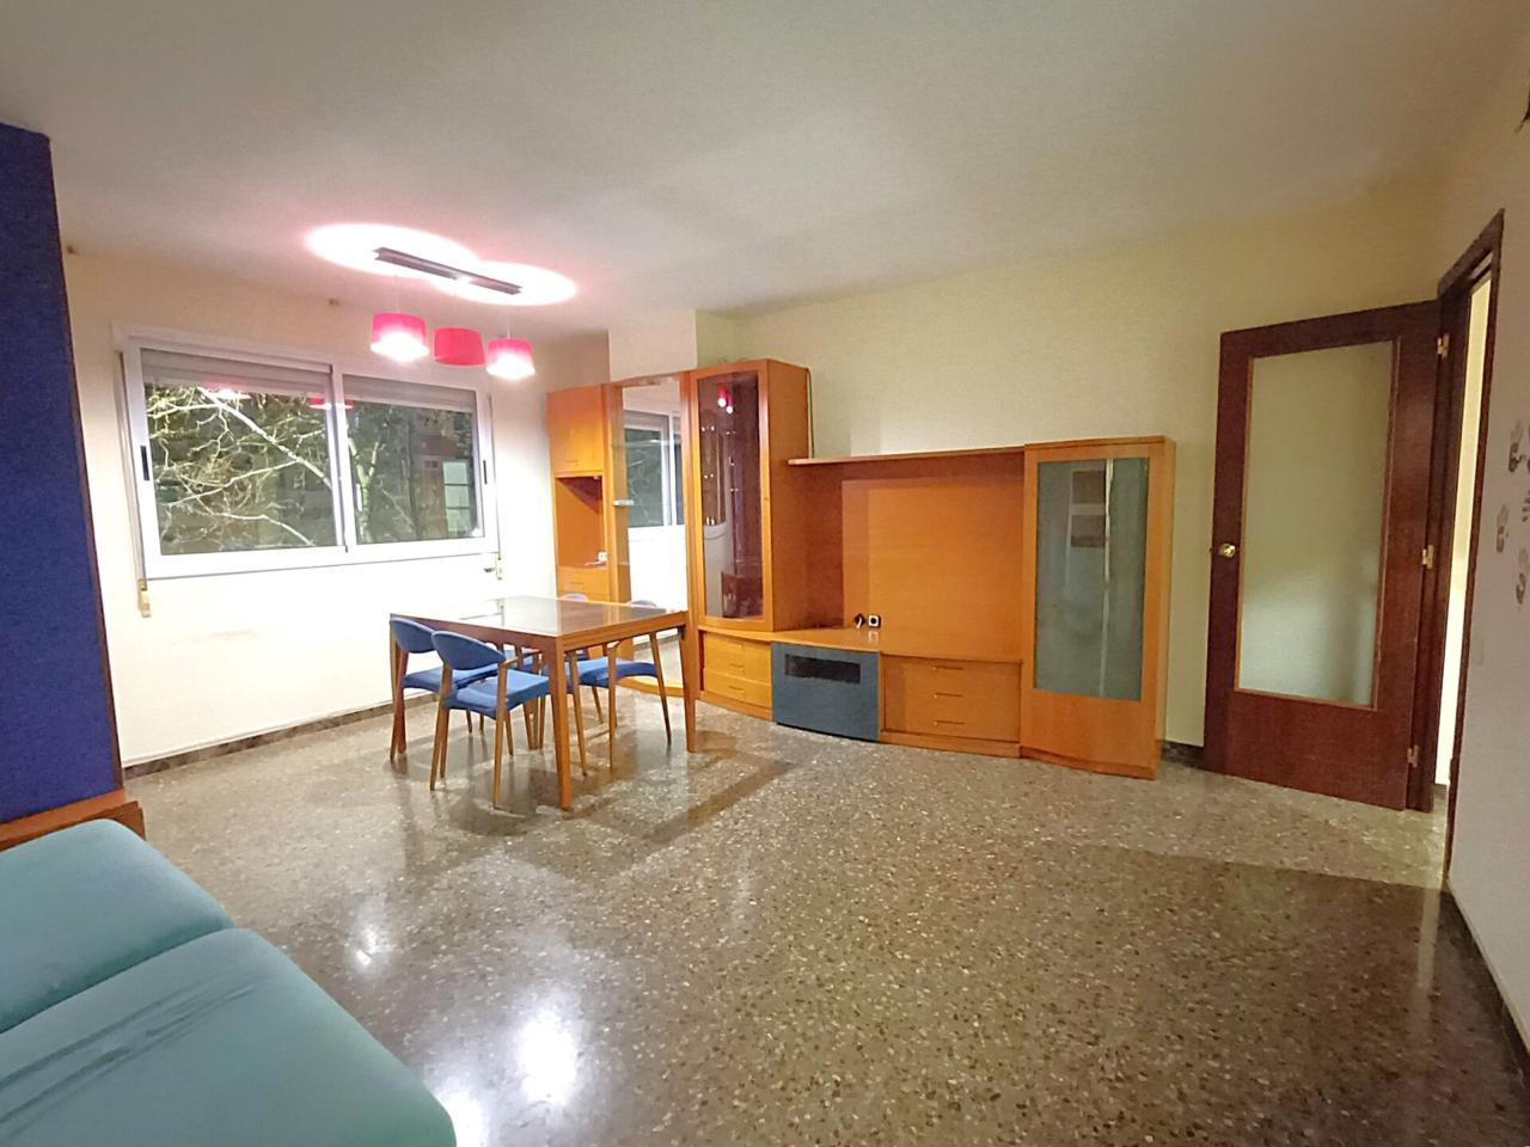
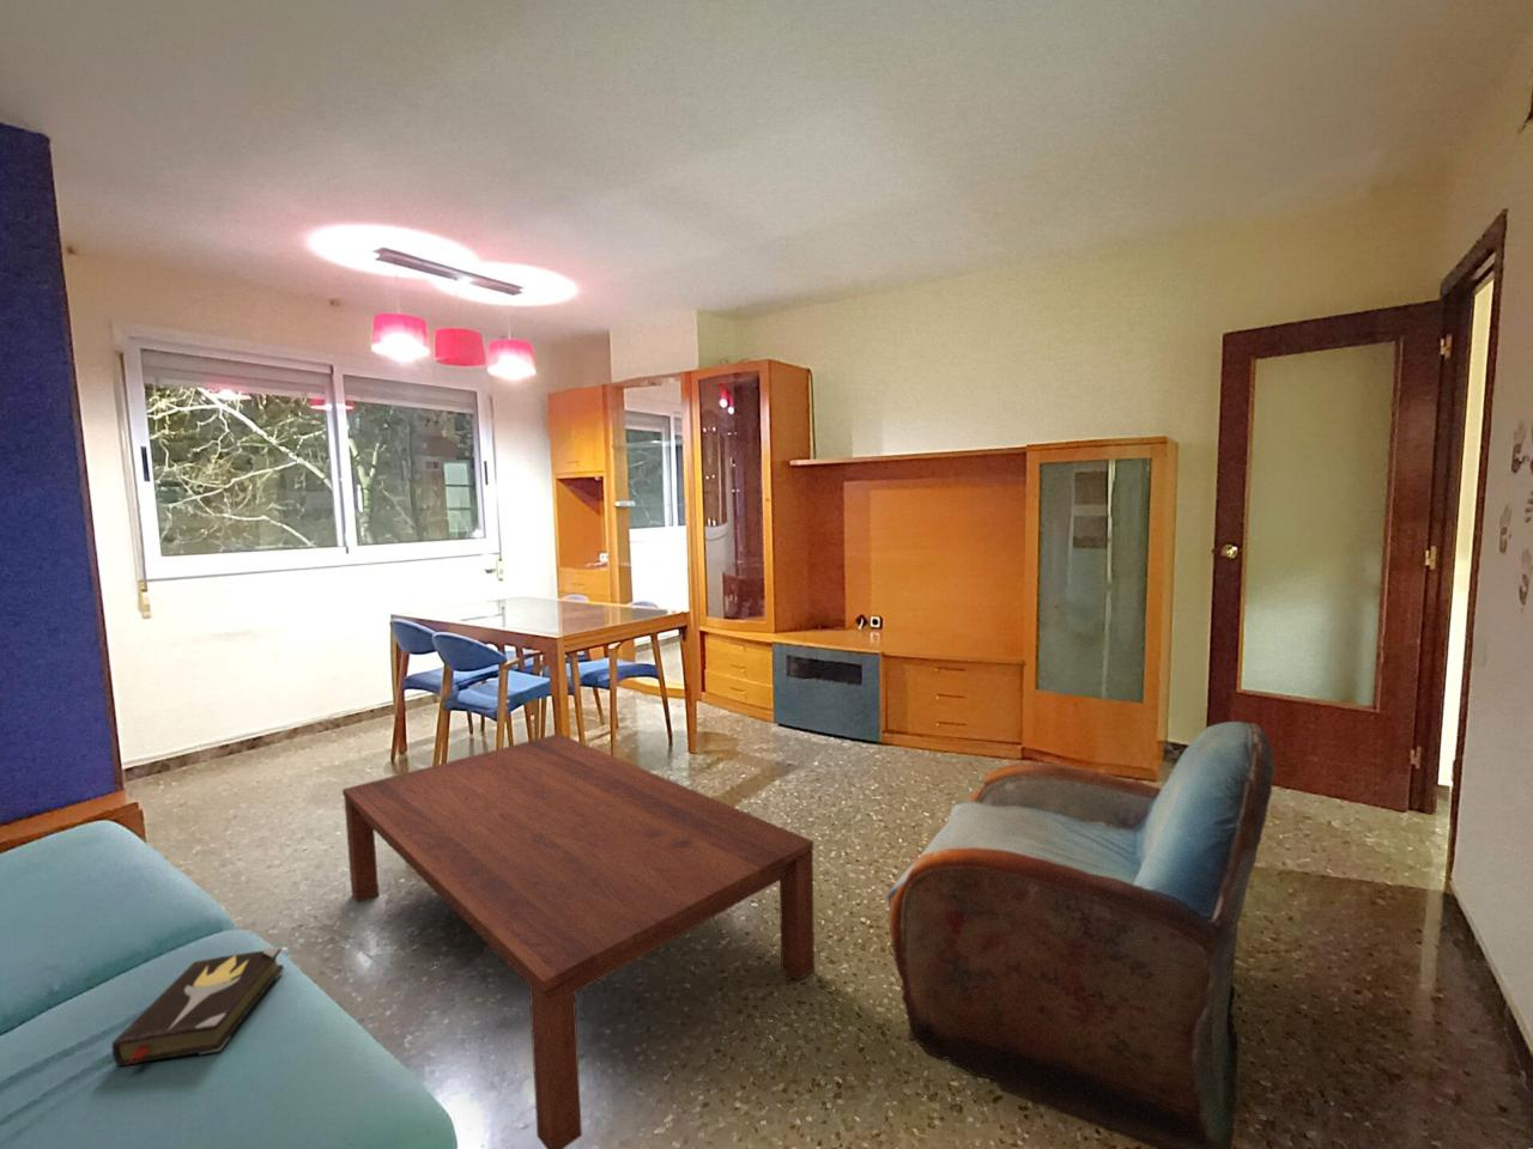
+ coffee table [342,733,816,1149]
+ hardback book [111,945,285,1068]
+ armchair [885,721,1277,1149]
